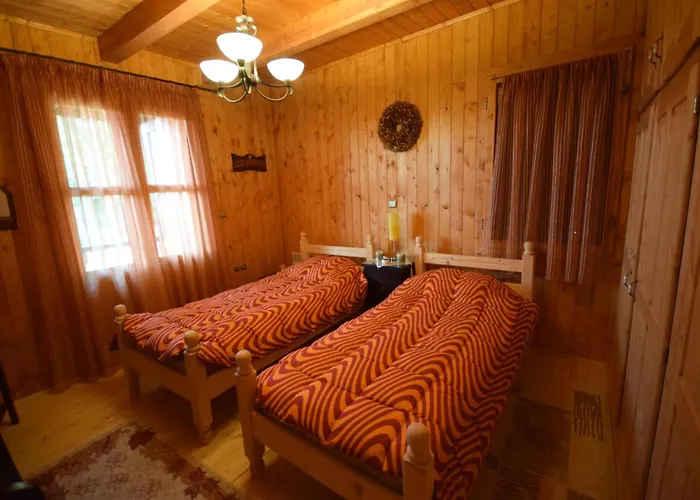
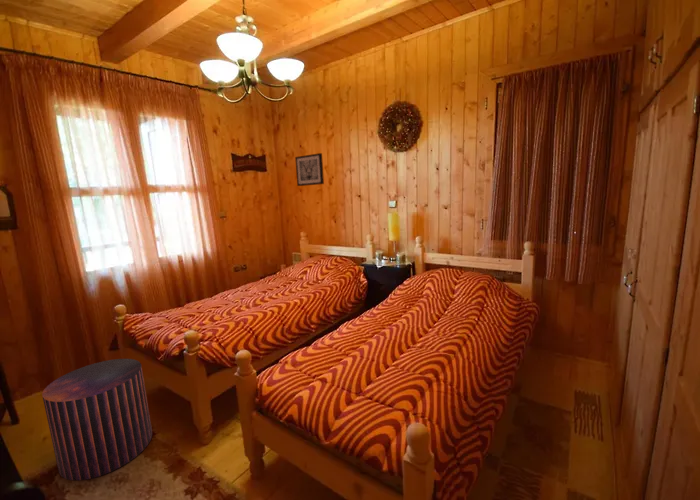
+ stool [41,358,153,481]
+ wall art [294,152,325,187]
